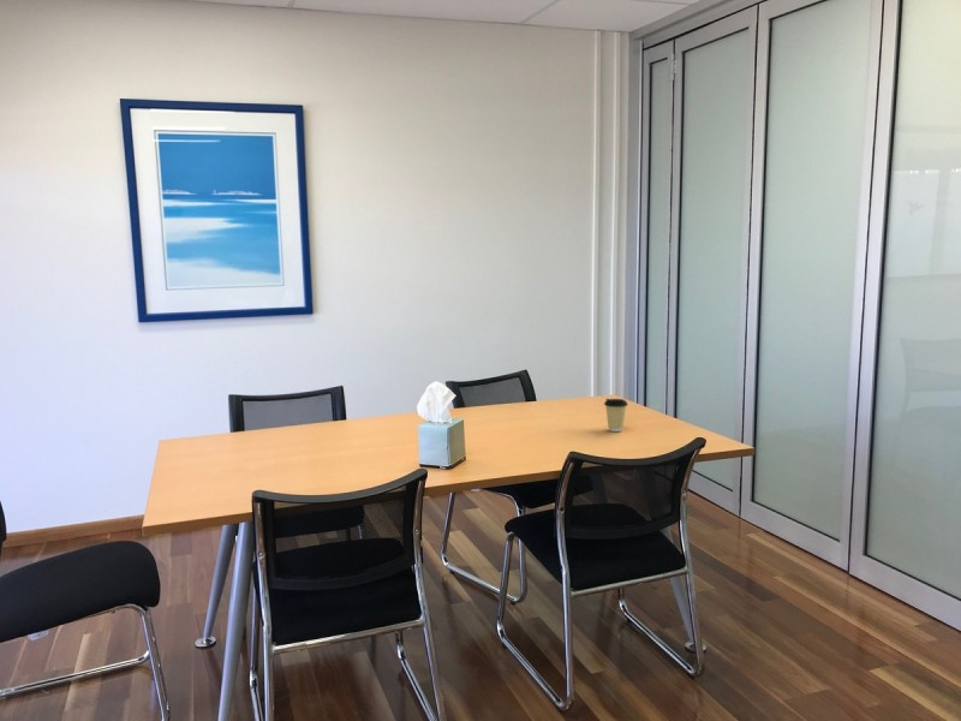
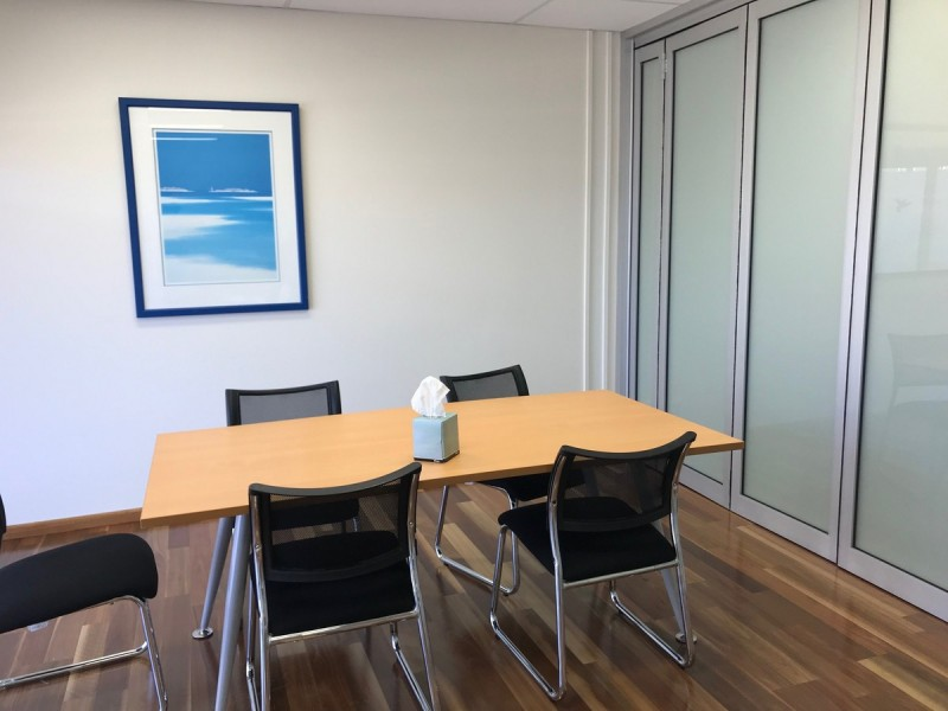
- coffee cup [603,398,629,433]
